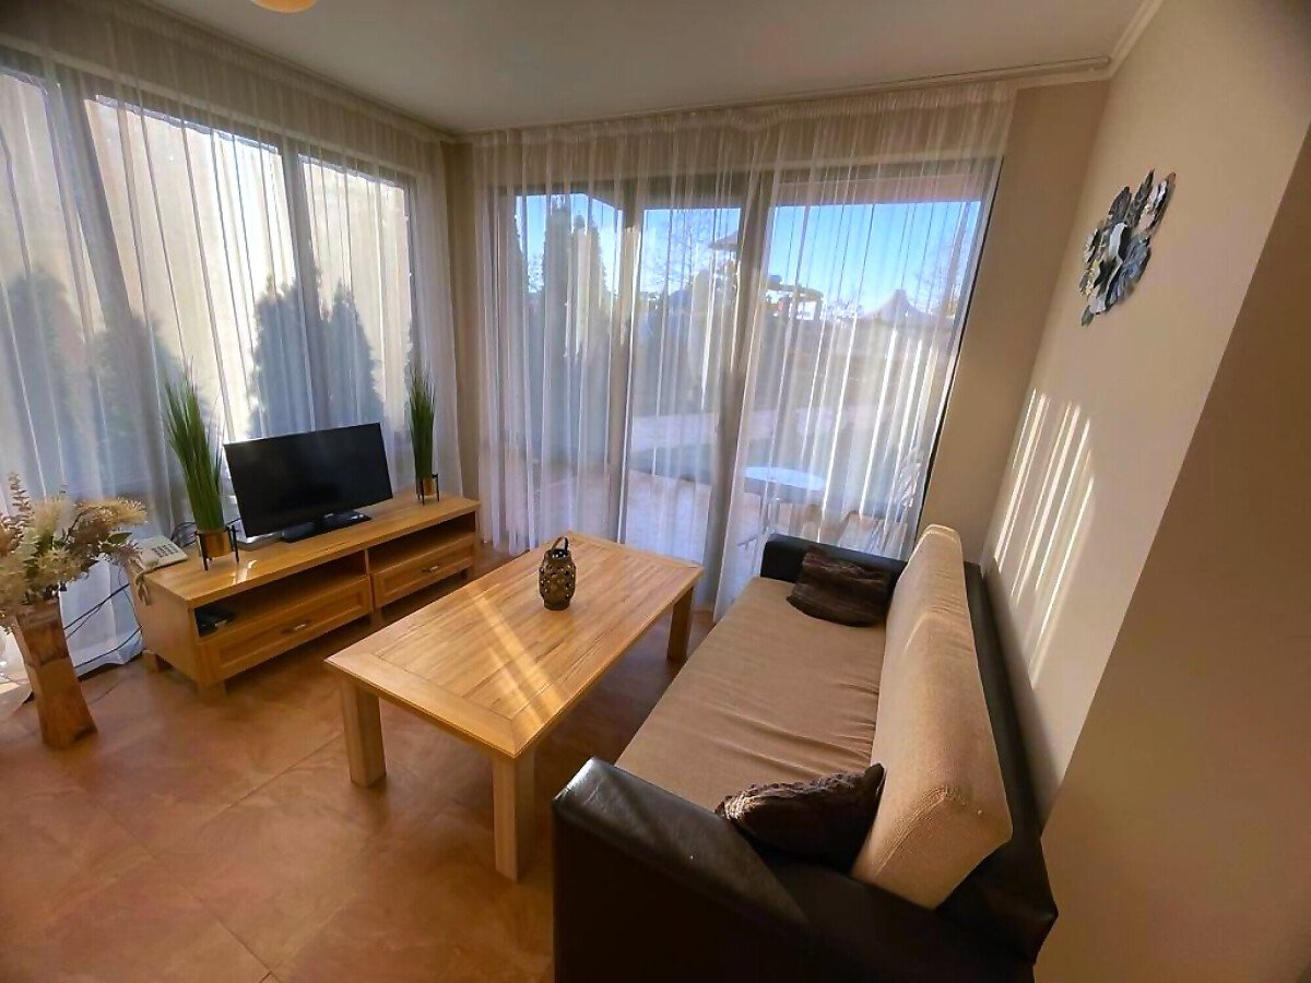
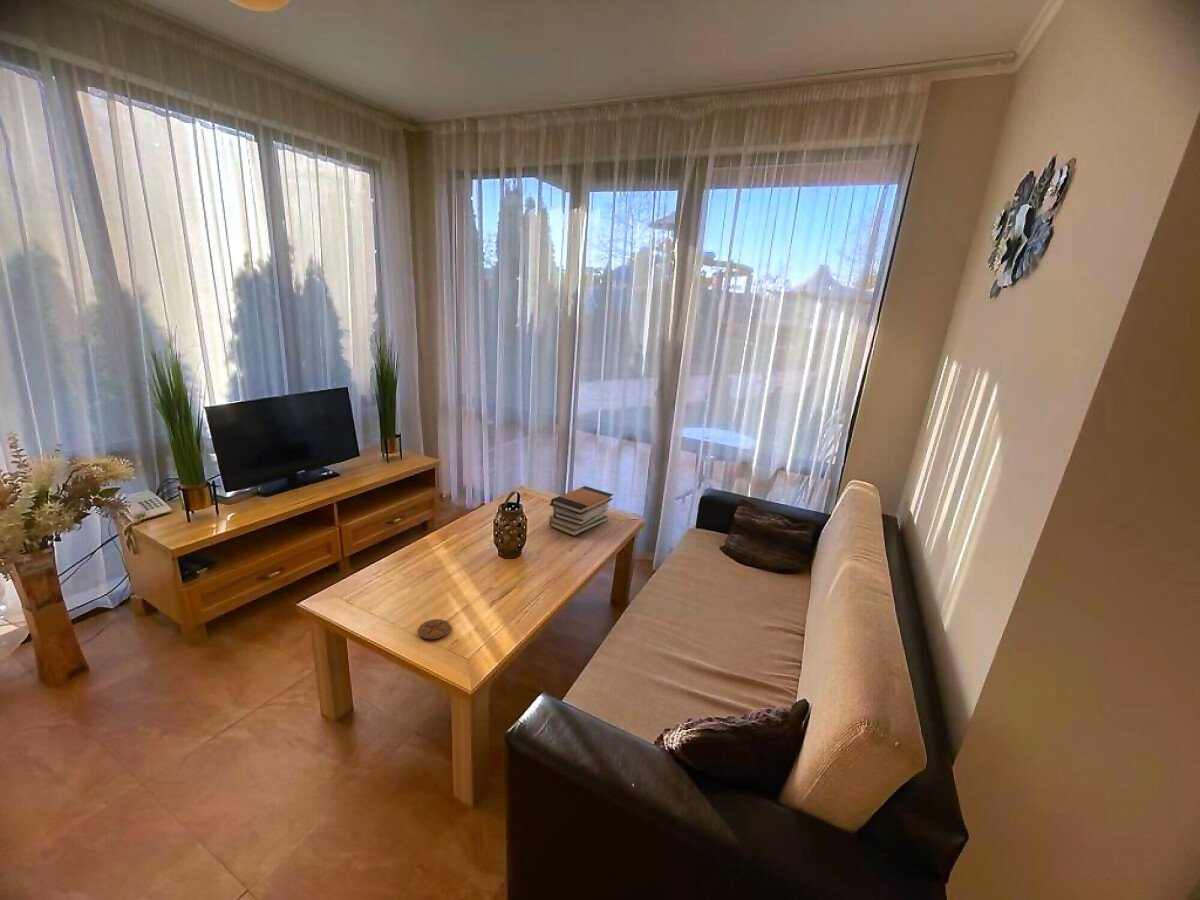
+ coaster [417,618,452,640]
+ book stack [548,485,614,537]
